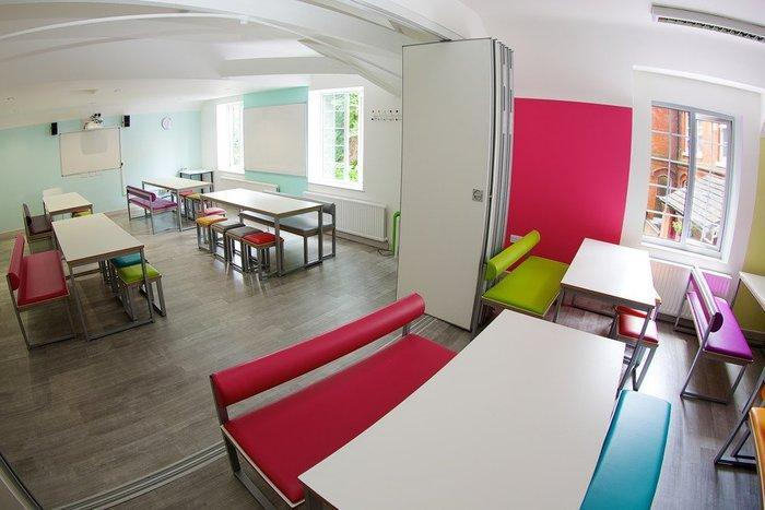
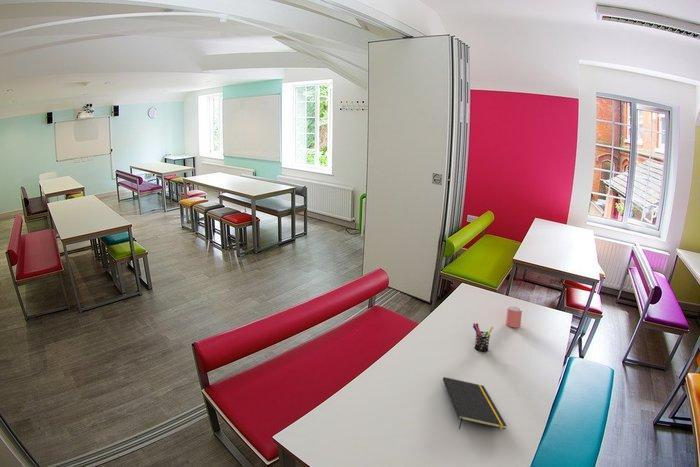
+ cup [505,305,523,328]
+ pen holder [472,322,494,353]
+ notepad [442,376,508,430]
